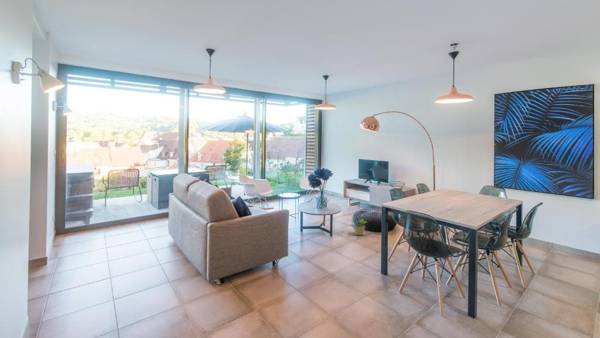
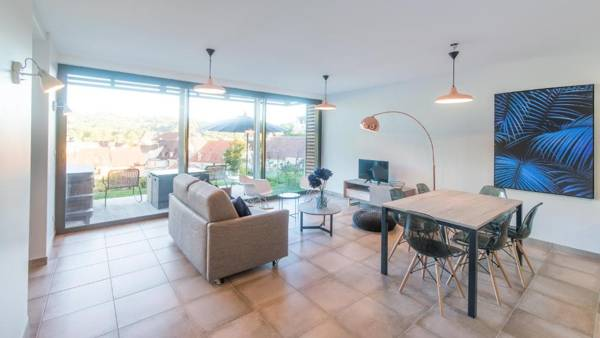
- potted plant [350,214,368,236]
